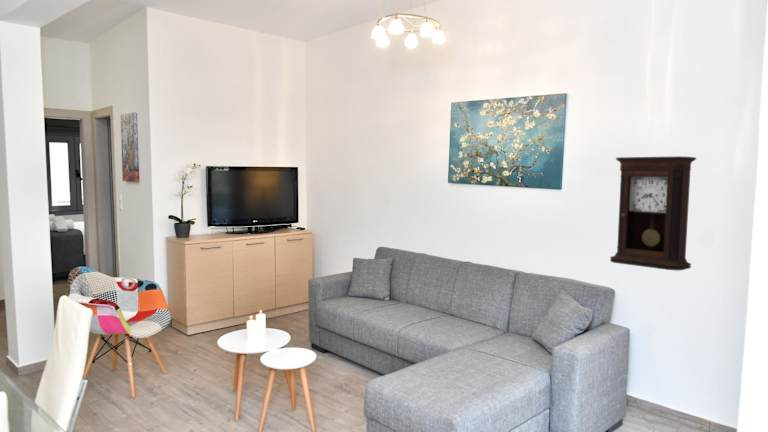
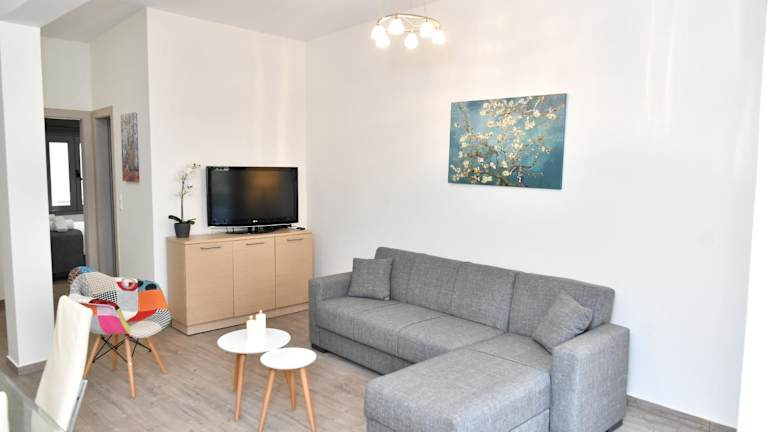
- pendulum clock [609,155,697,271]
